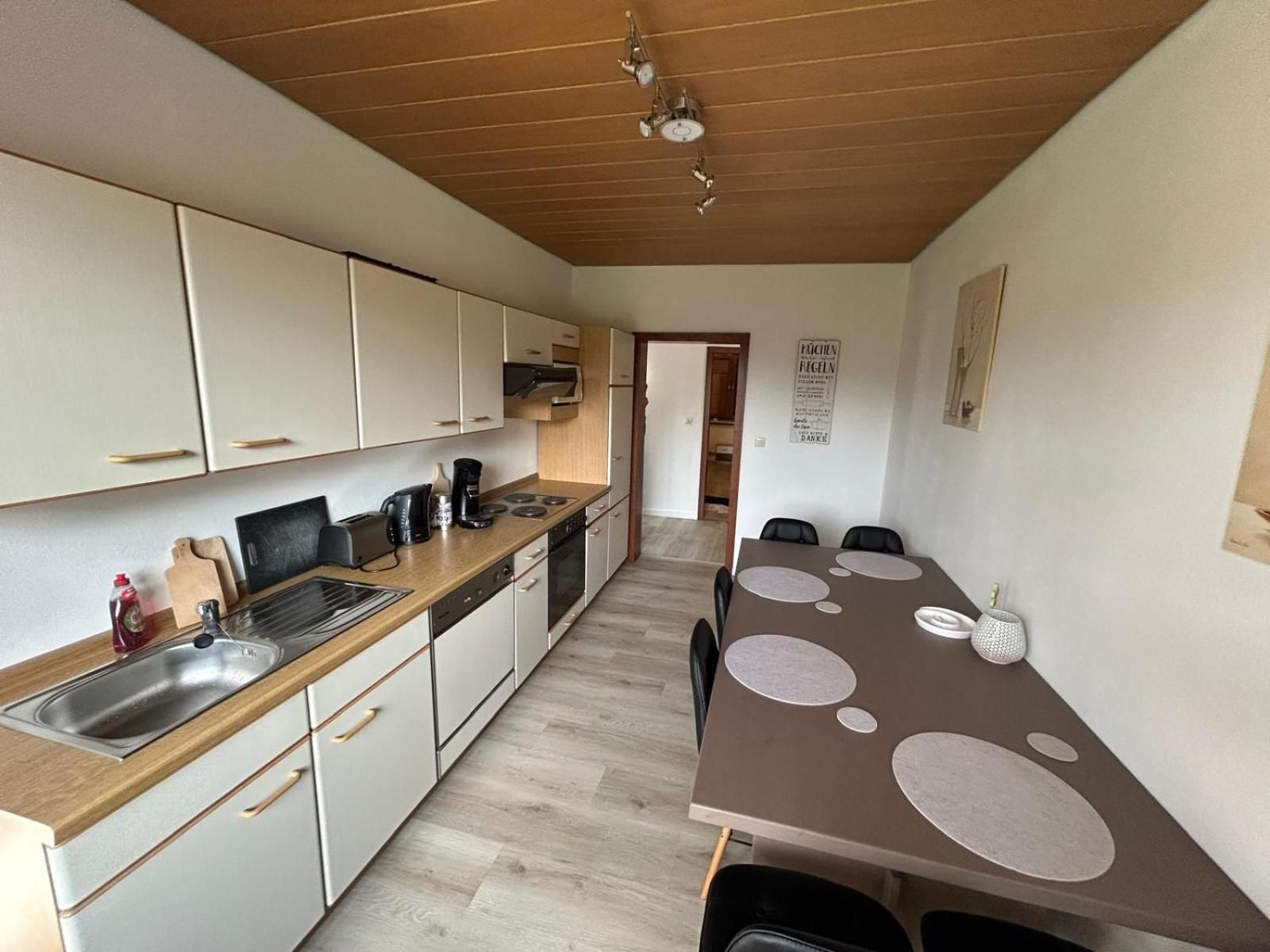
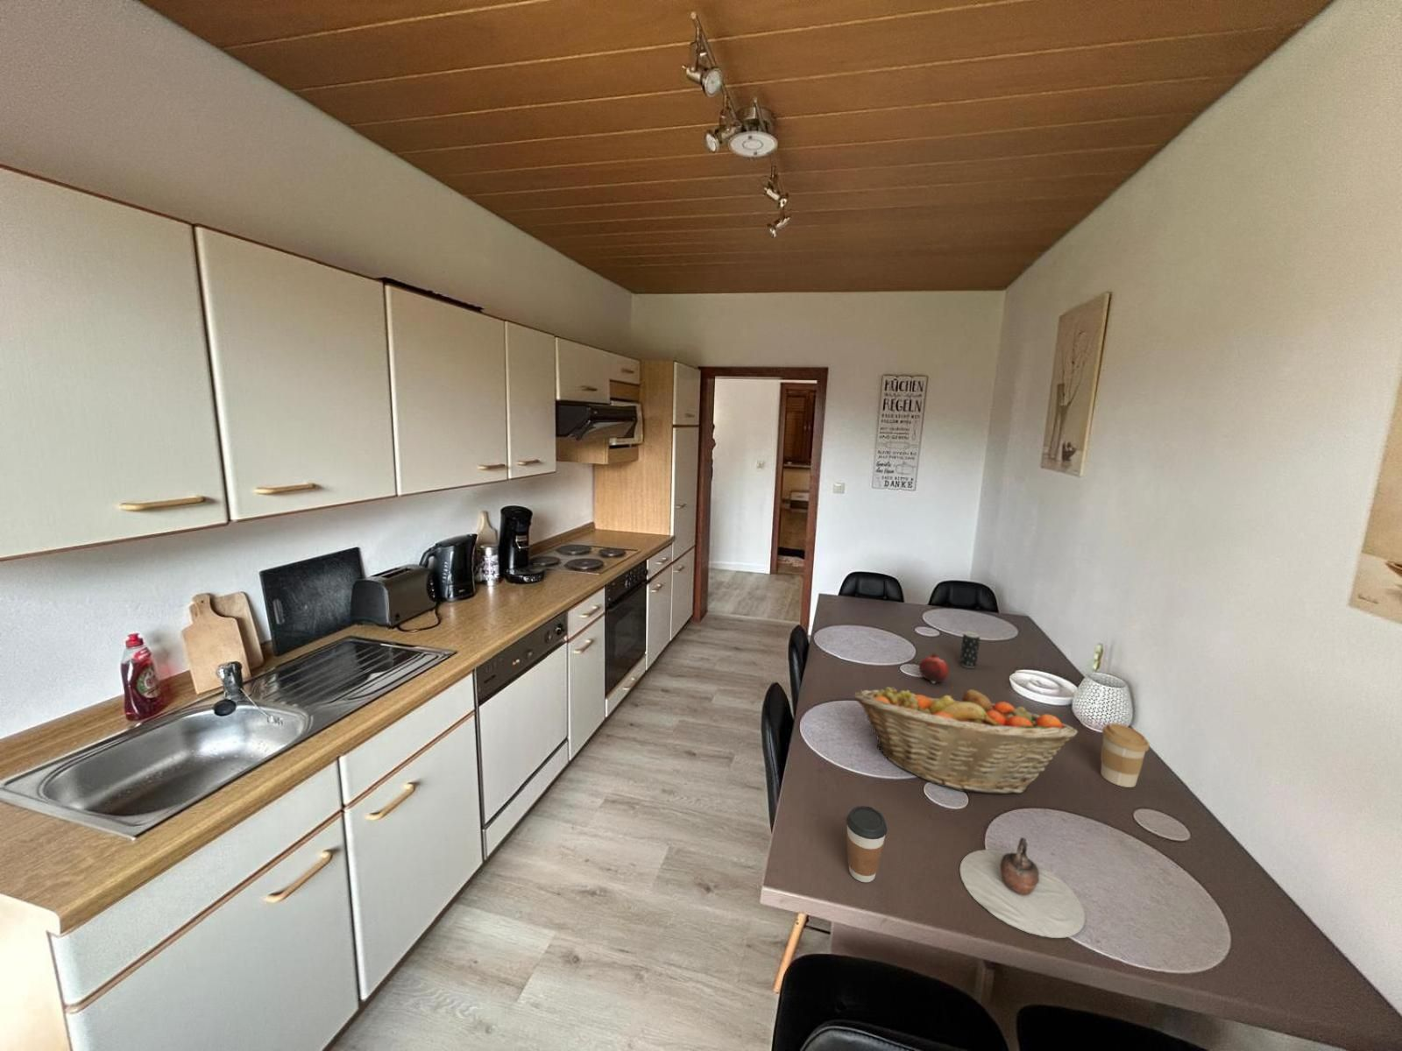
+ coffee cup [1100,723,1150,788]
+ fruit basket [852,684,1079,795]
+ fruit [918,650,949,684]
+ teapot [958,837,1085,938]
+ beverage can [958,631,980,669]
+ coffee cup [846,805,889,883]
